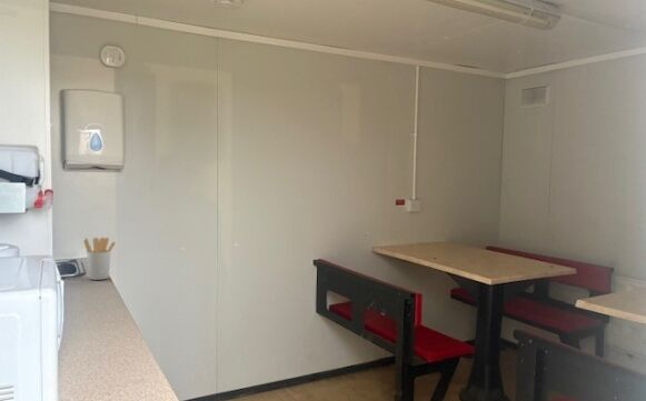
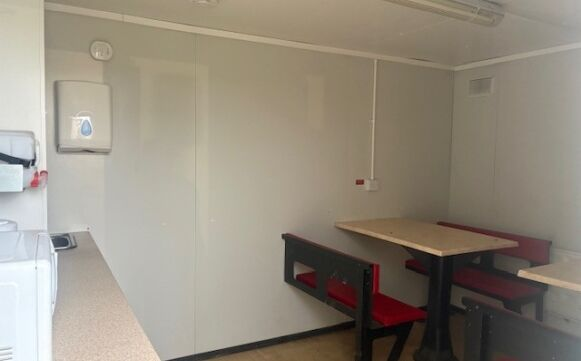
- utensil holder [83,237,117,281]
